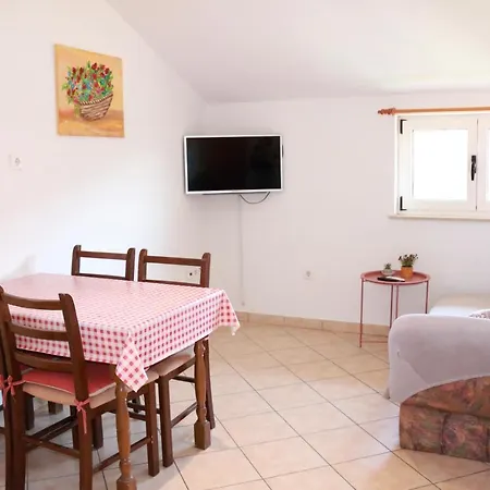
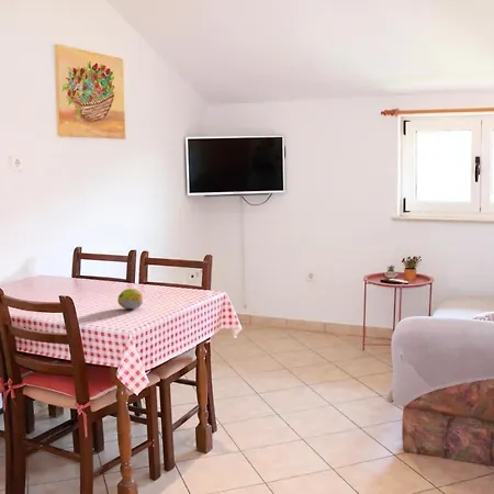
+ fruit [116,288,144,310]
